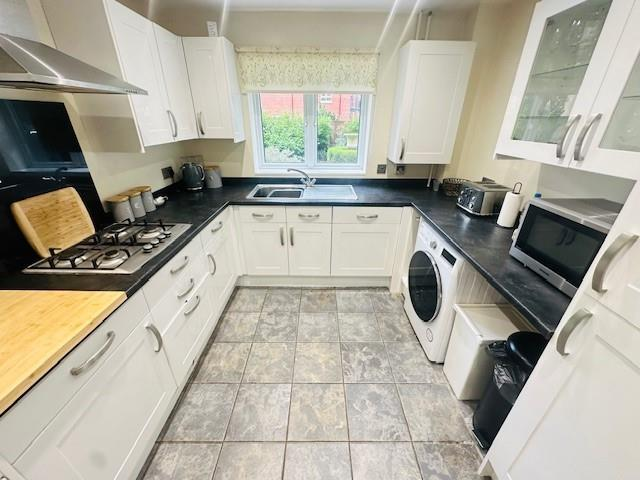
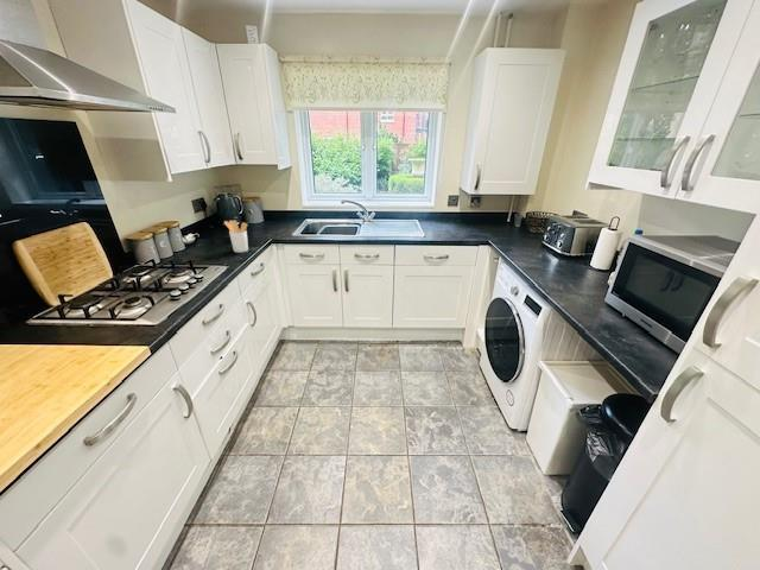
+ utensil holder [223,218,249,254]
